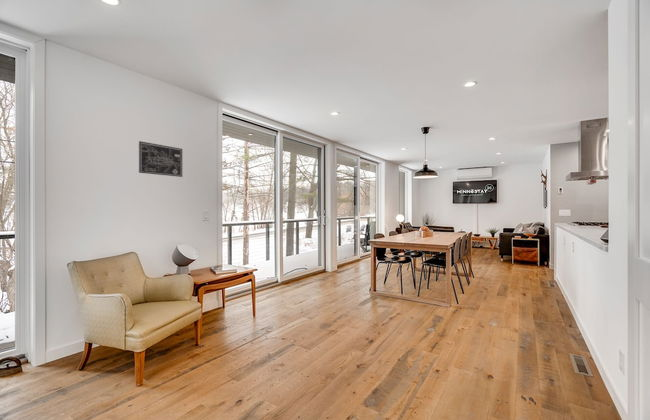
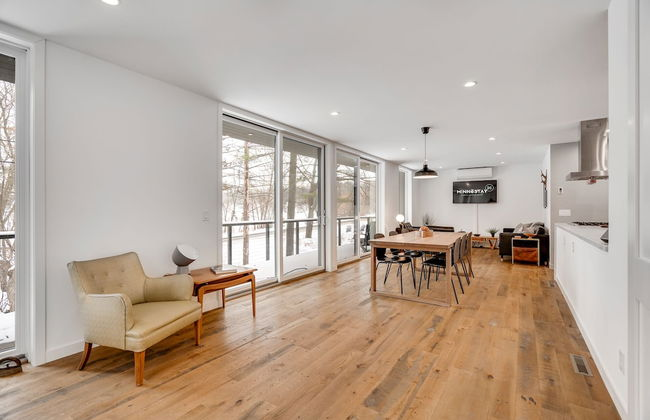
- wall art [138,140,183,178]
